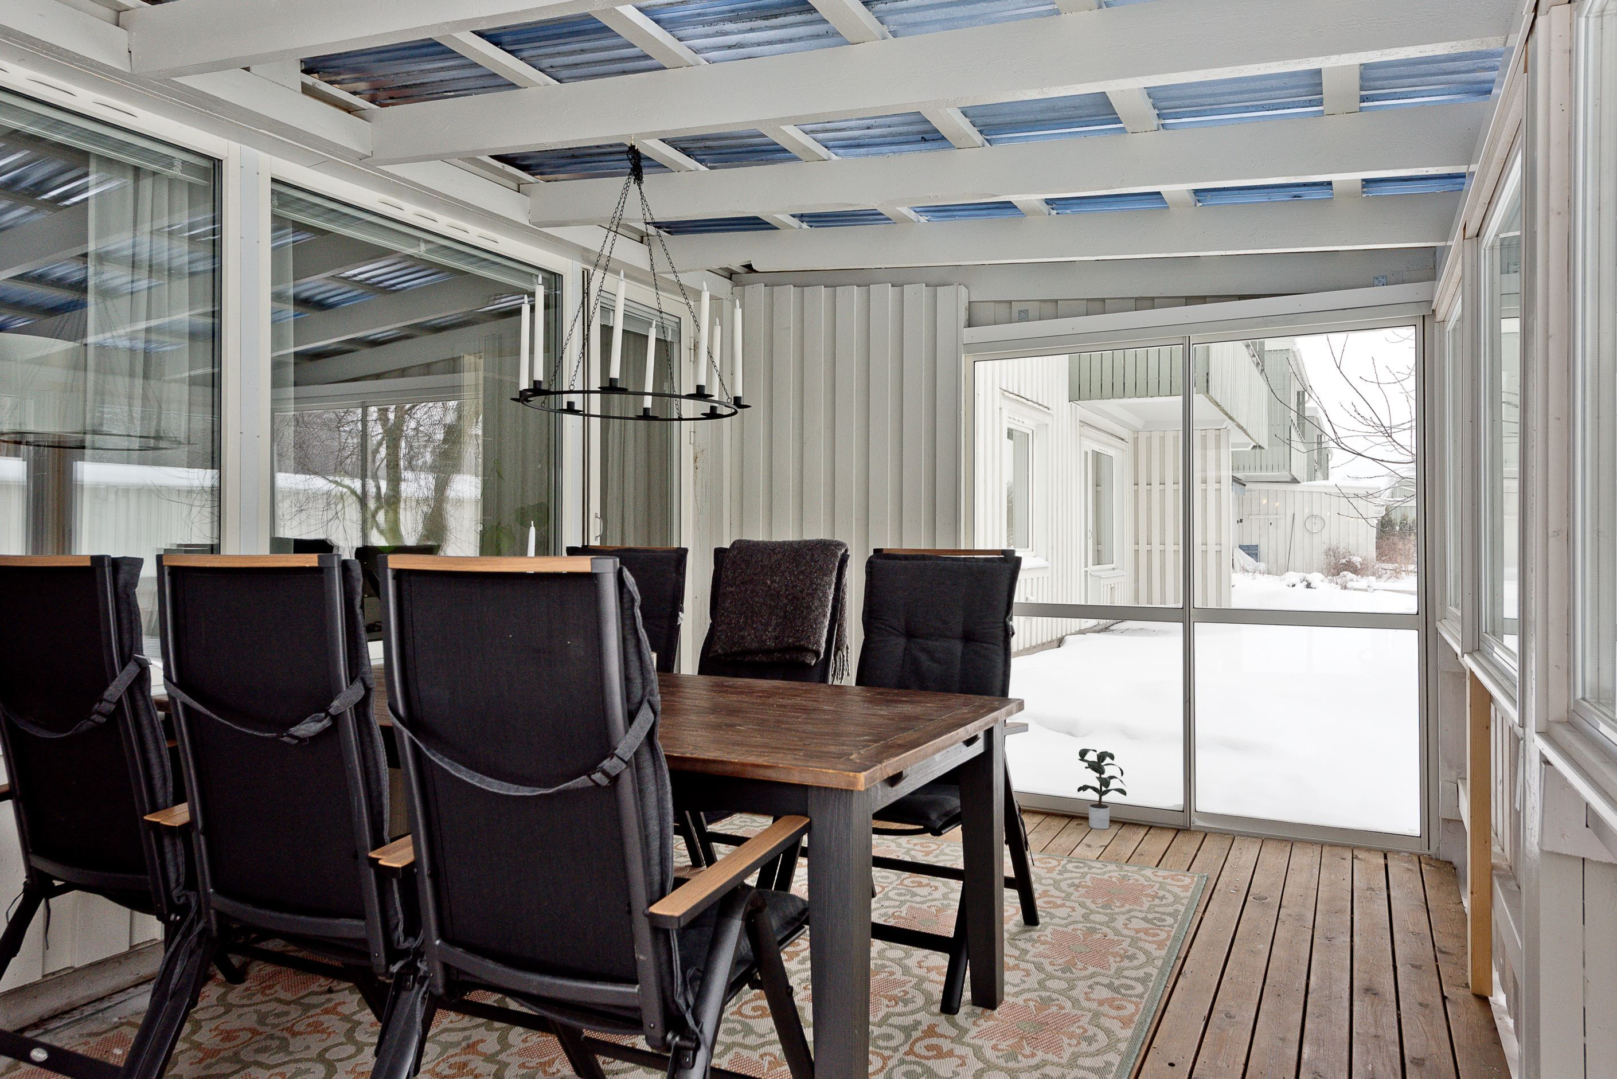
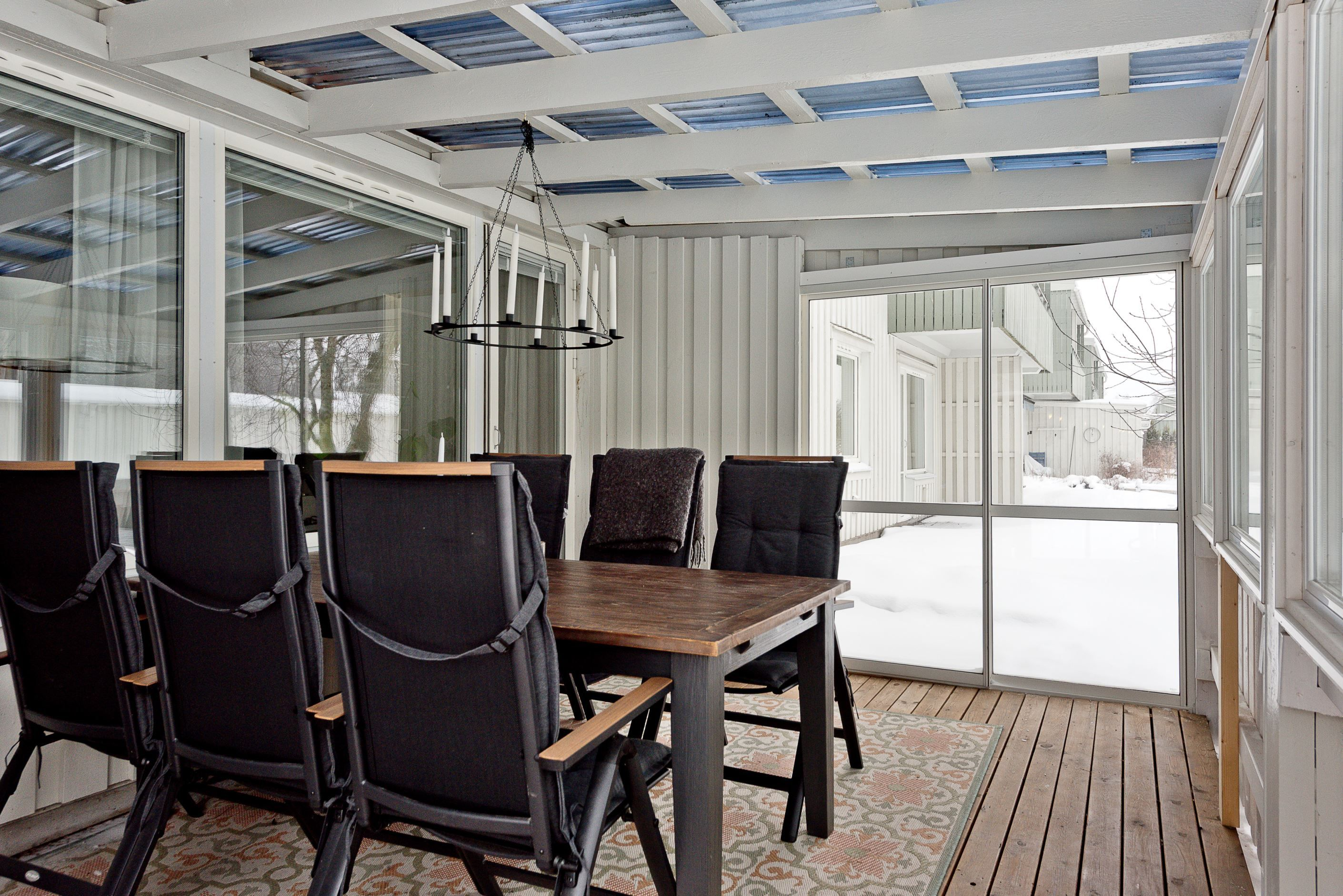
- potted plant [1076,748,1127,830]
